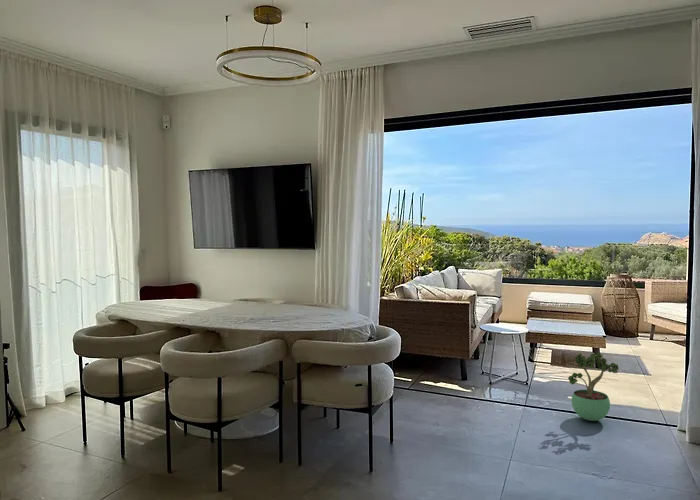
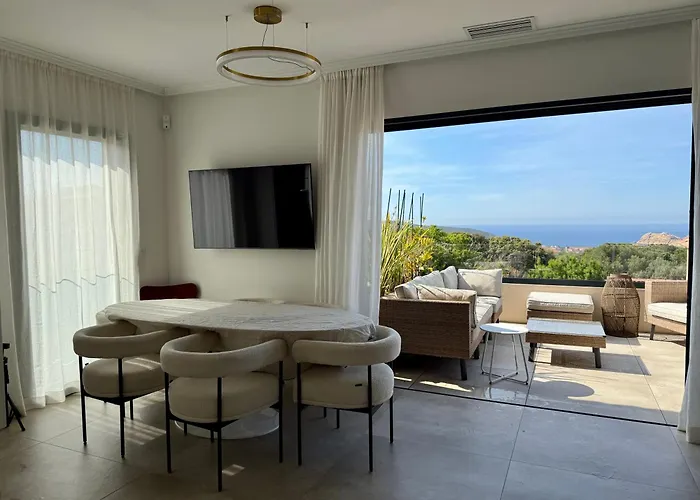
- potted plant [567,351,620,422]
